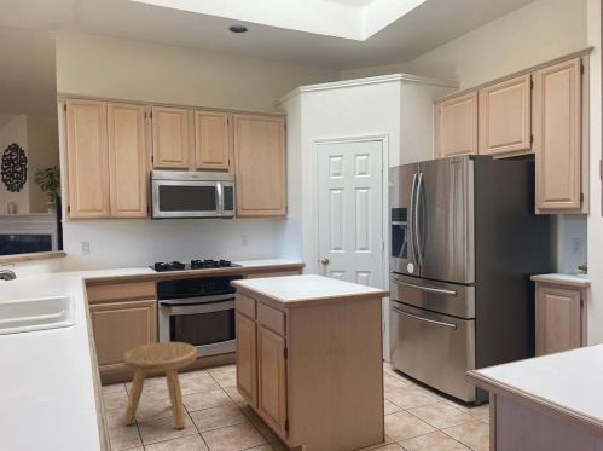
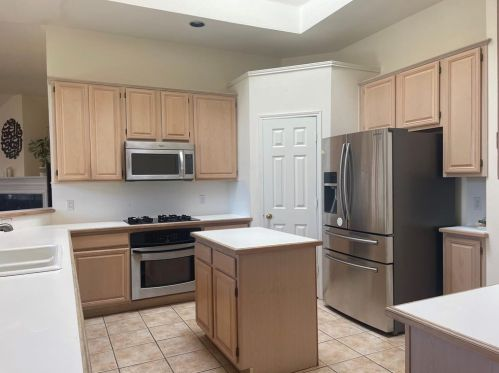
- stool [122,341,198,429]
